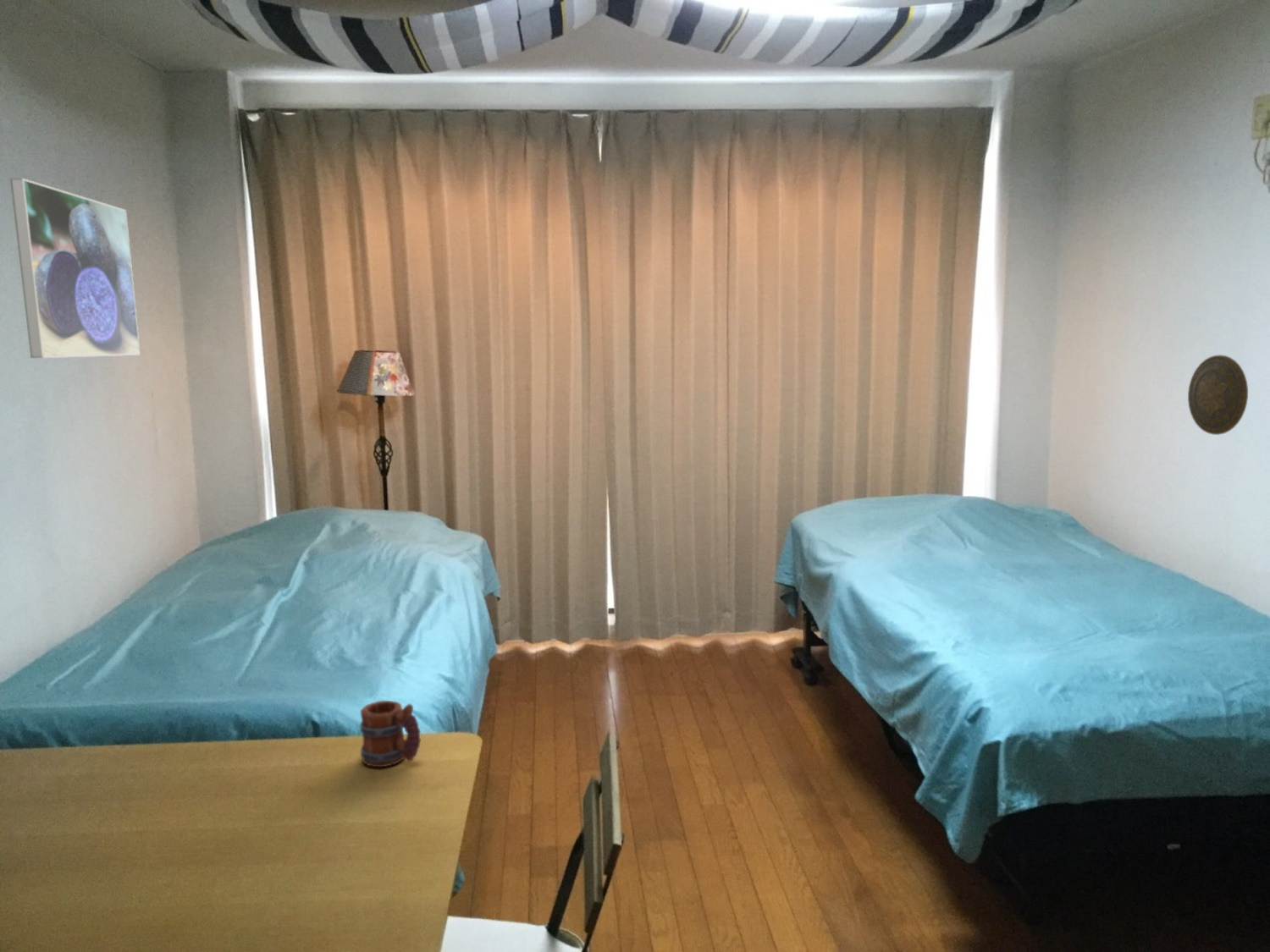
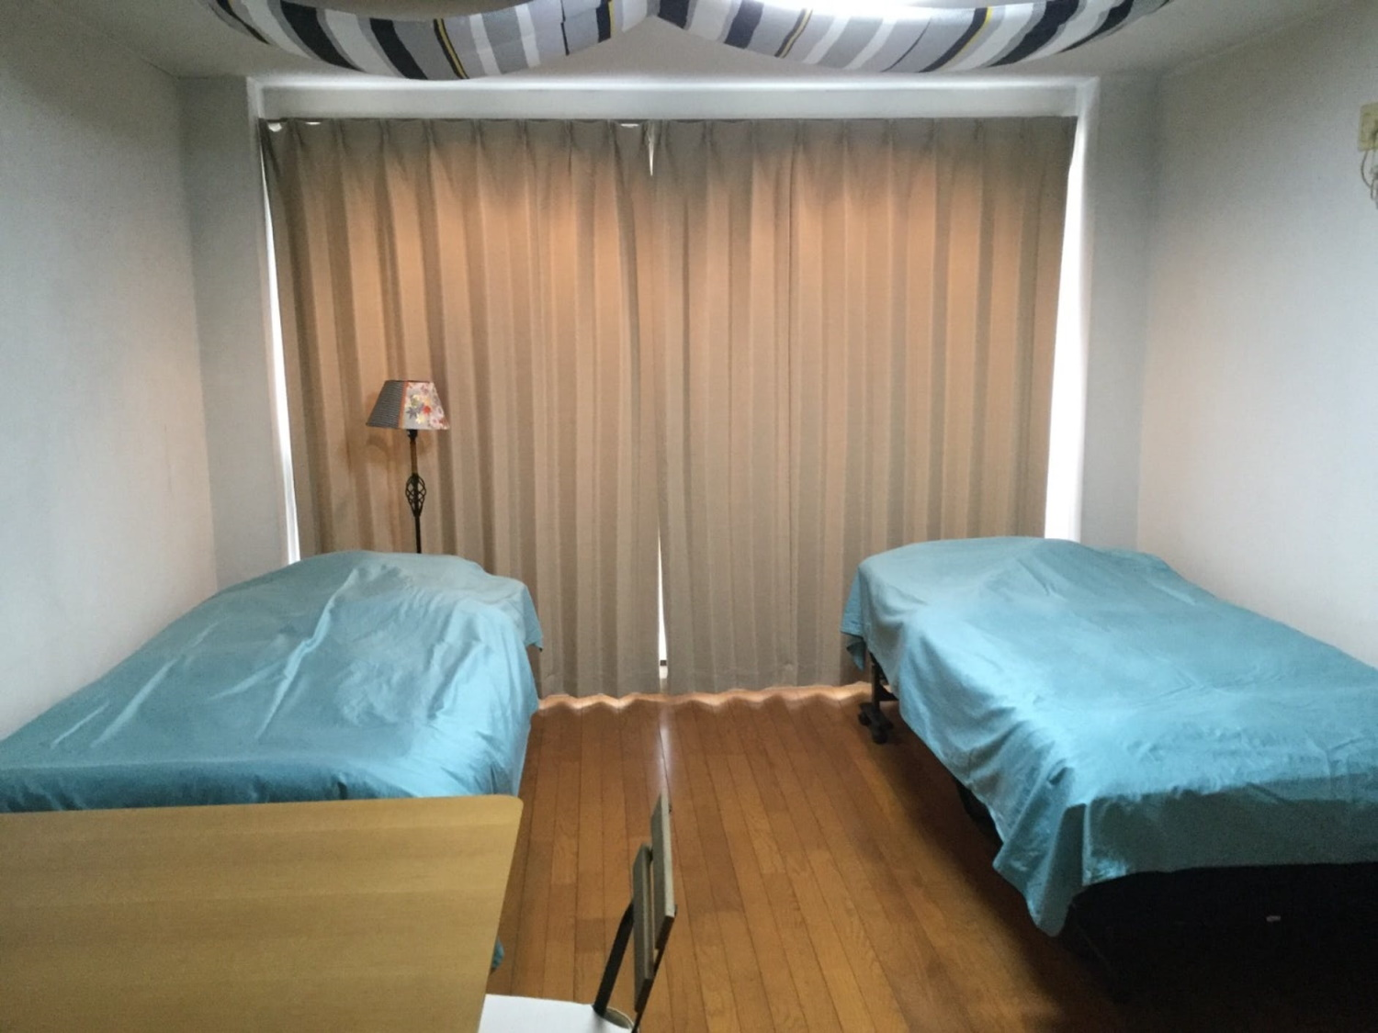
- decorative plate [1187,354,1249,436]
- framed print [9,178,141,359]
- mug [359,700,422,768]
